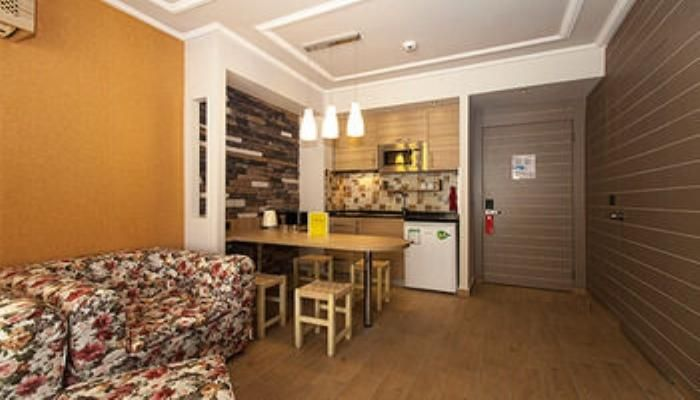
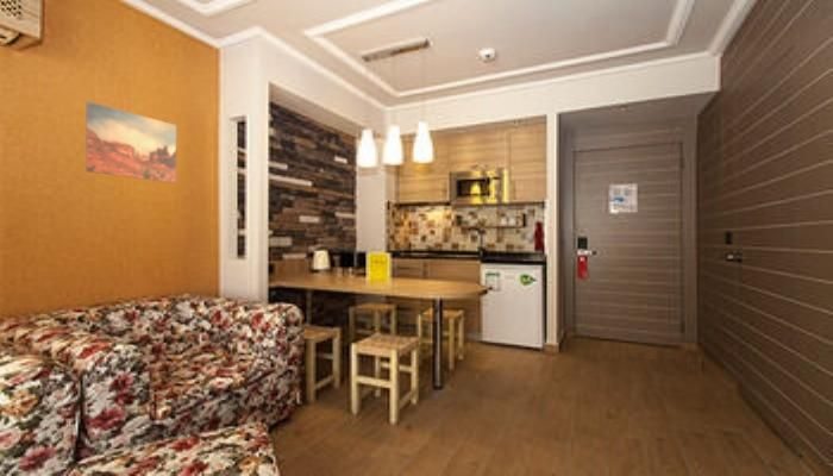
+ wall art [84,100,177,184]
